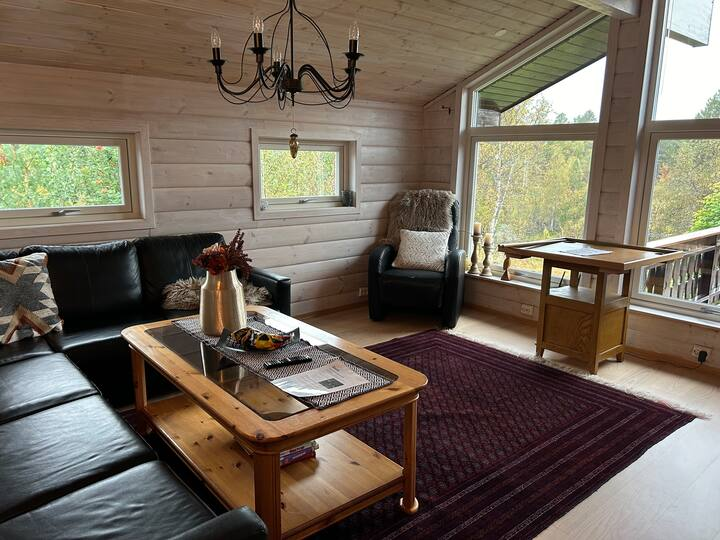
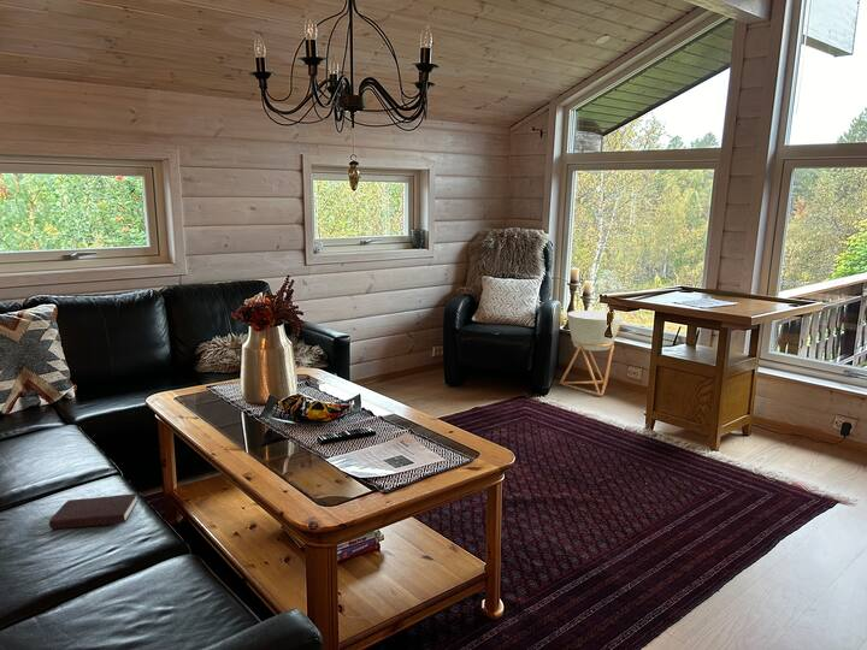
+ planter [559,309,623,397]
+ book [48,492,140,530]
